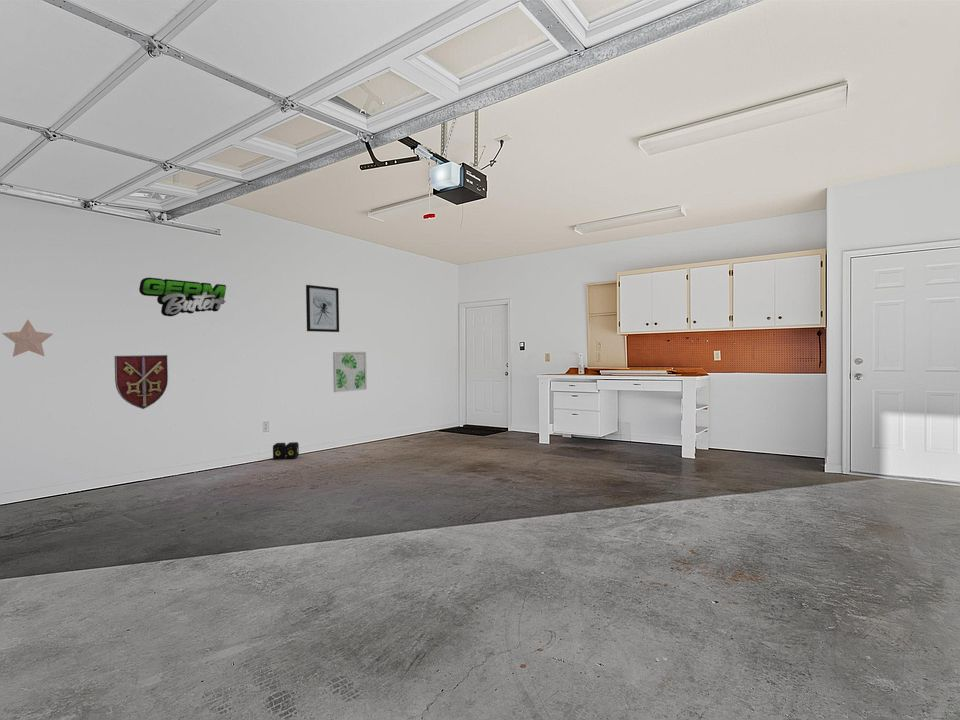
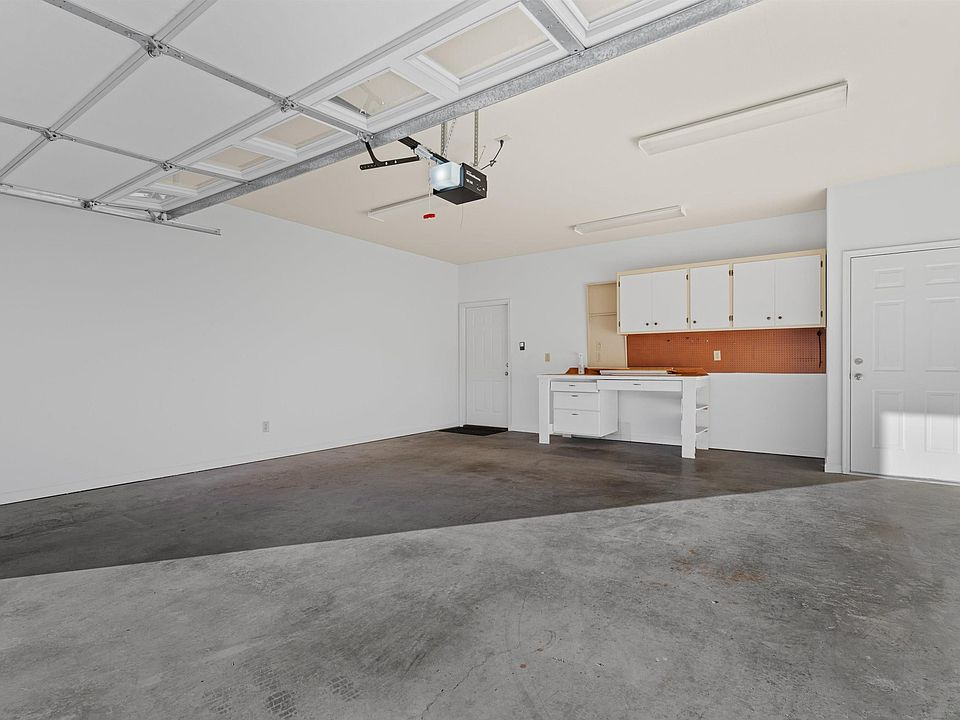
- wall art [305,284,340,333]
- text sign [138,277,227,317]
- speaker [272,441,300,461]
- decorative star [1,319,54,358]
- wall art [332,351,368,393]
- decorative shield [113,354,169,410]
